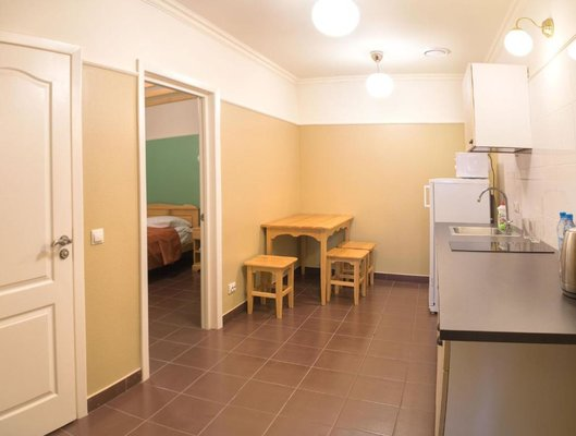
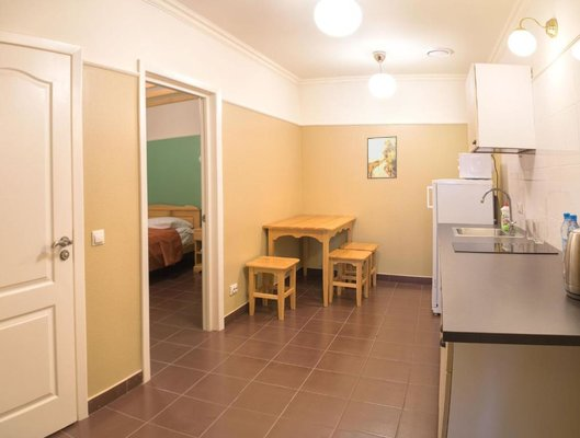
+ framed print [366,135,398,180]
